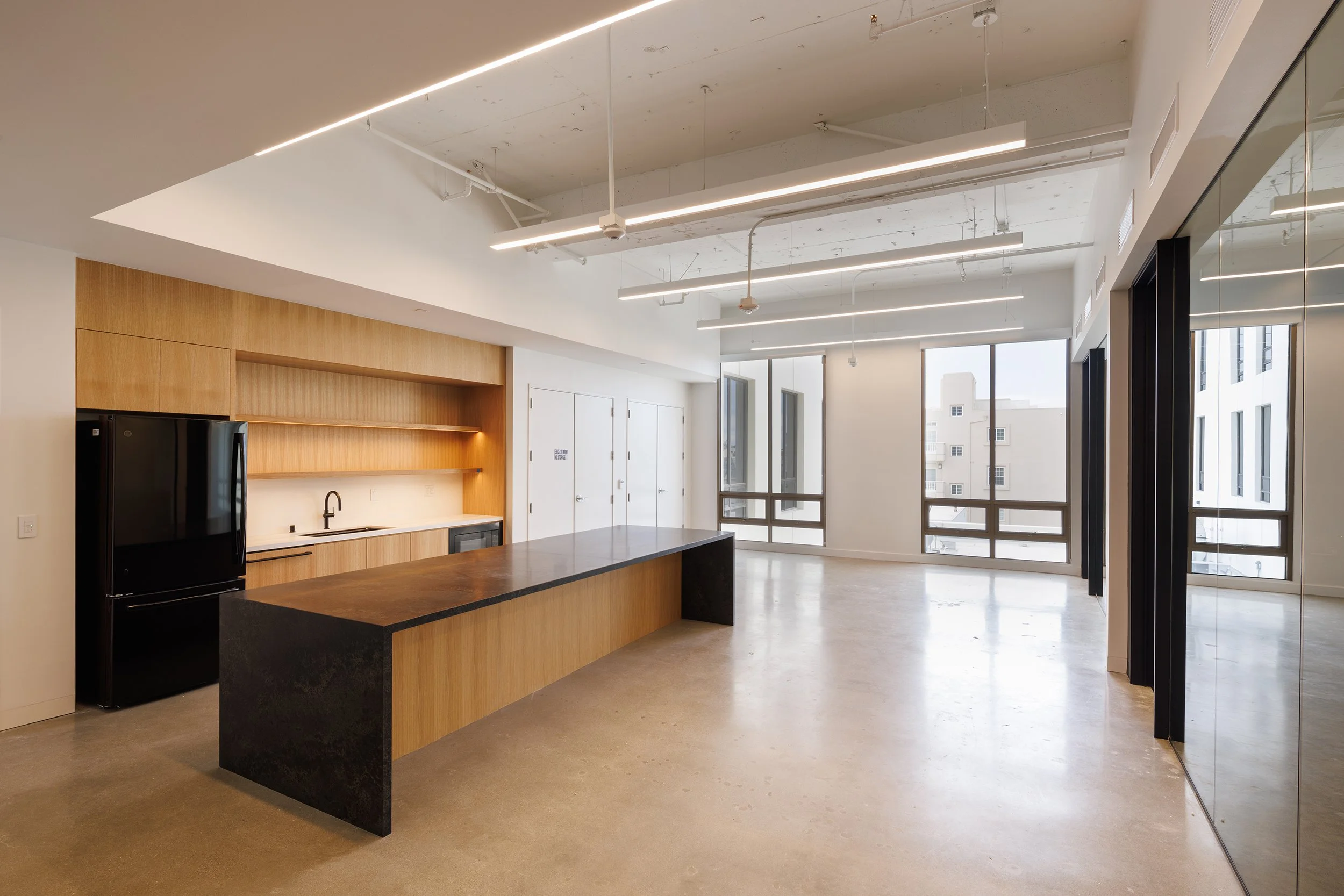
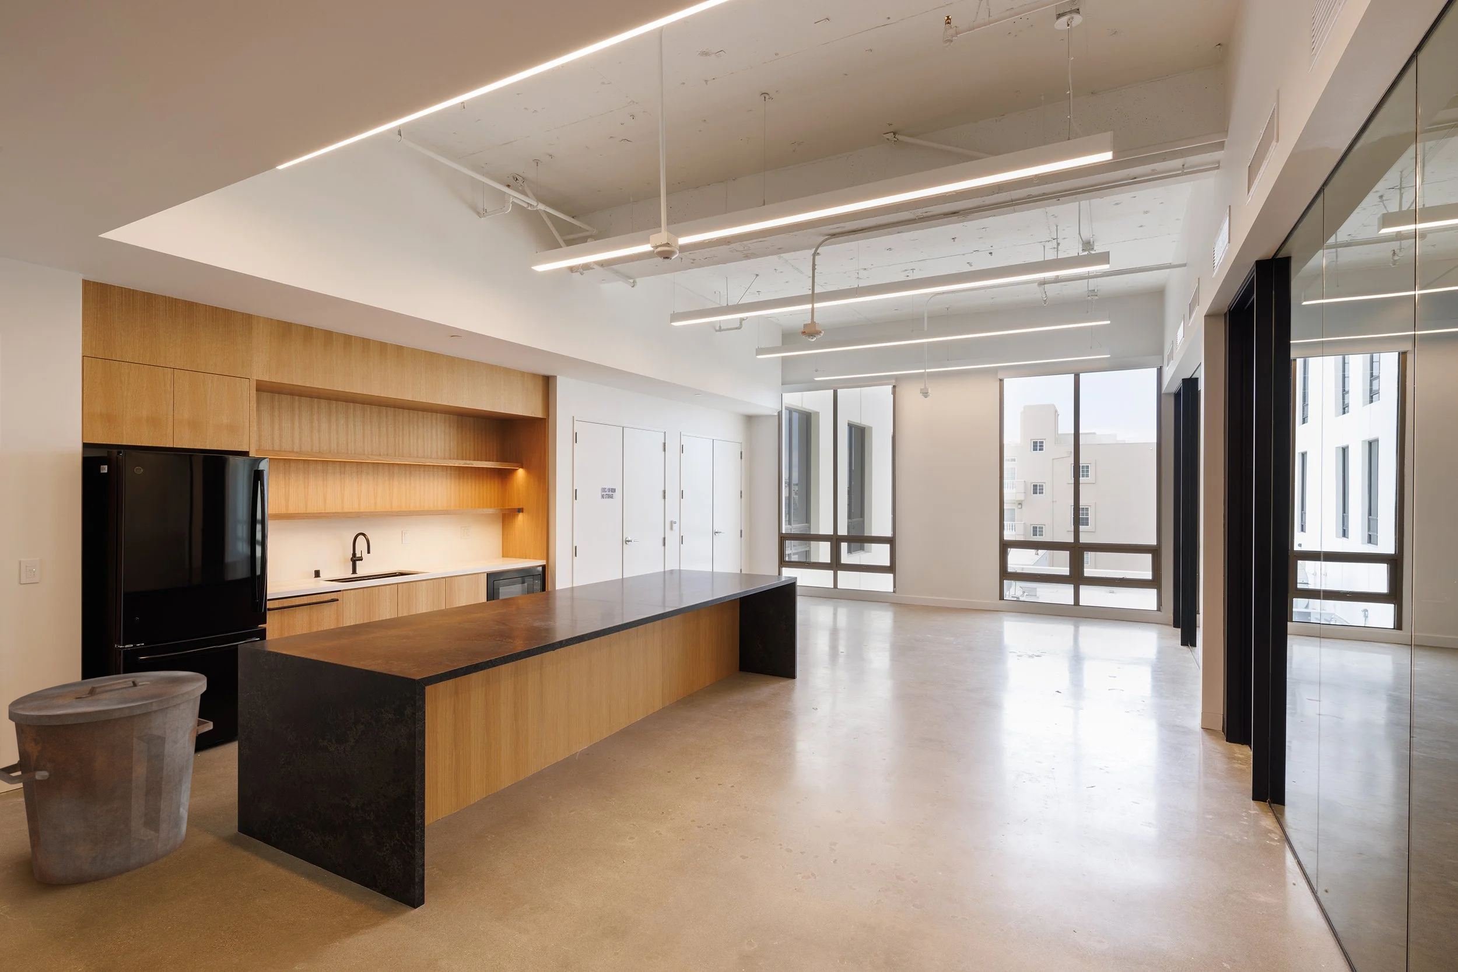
+ trash can [0,670,214,885]
